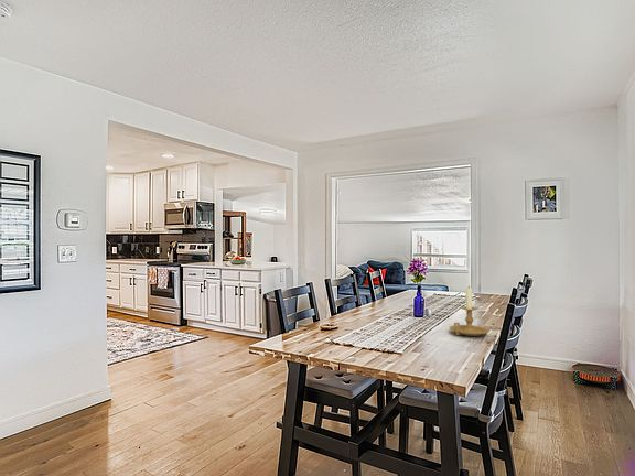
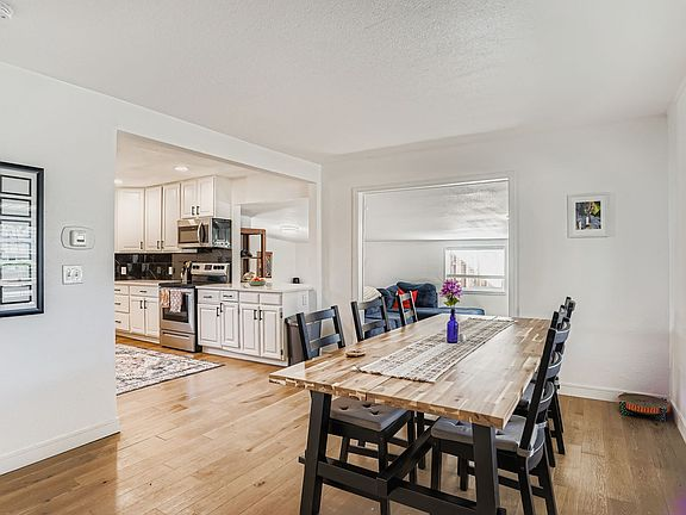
- candle holder [449,285,492,337]
